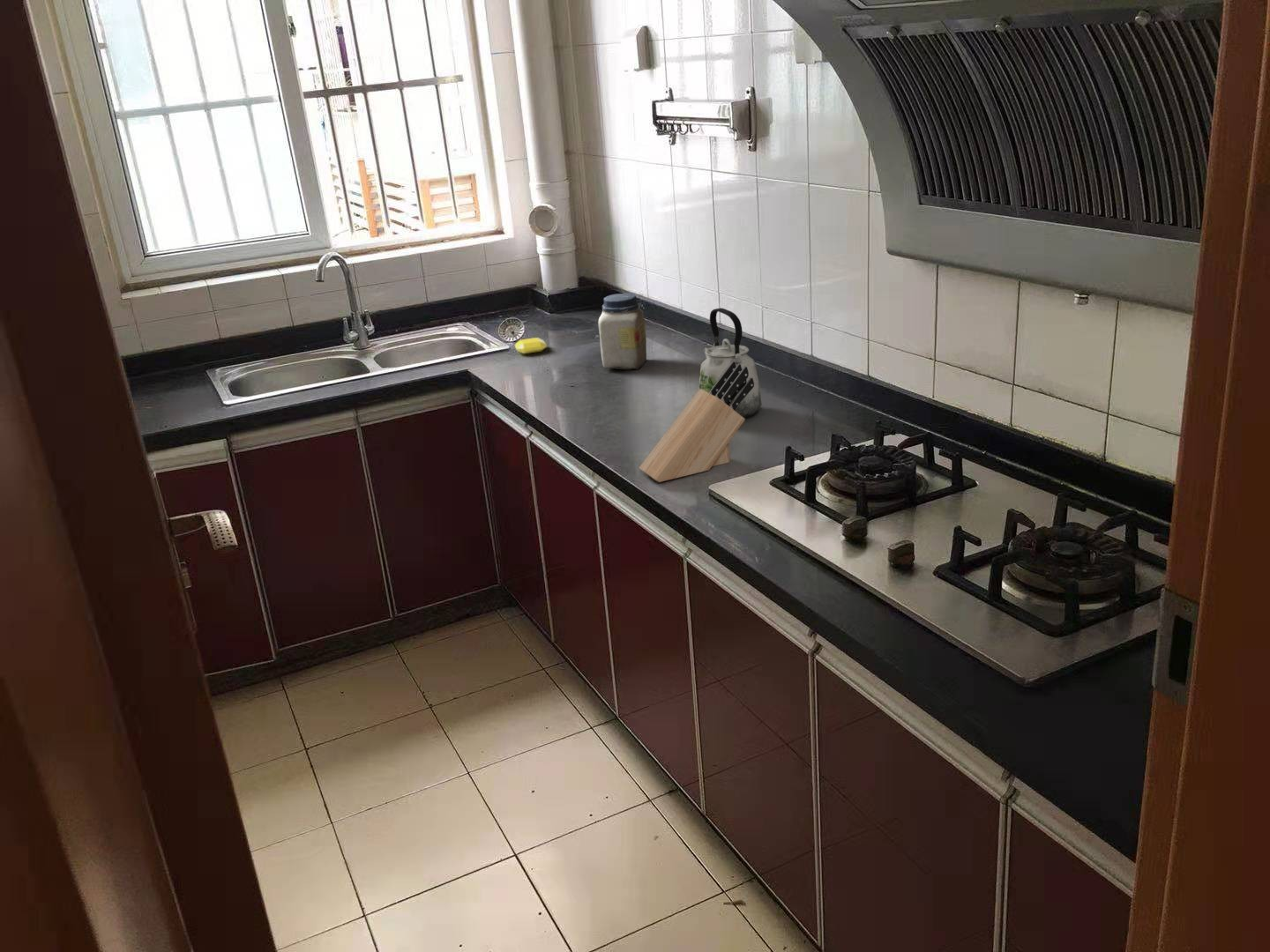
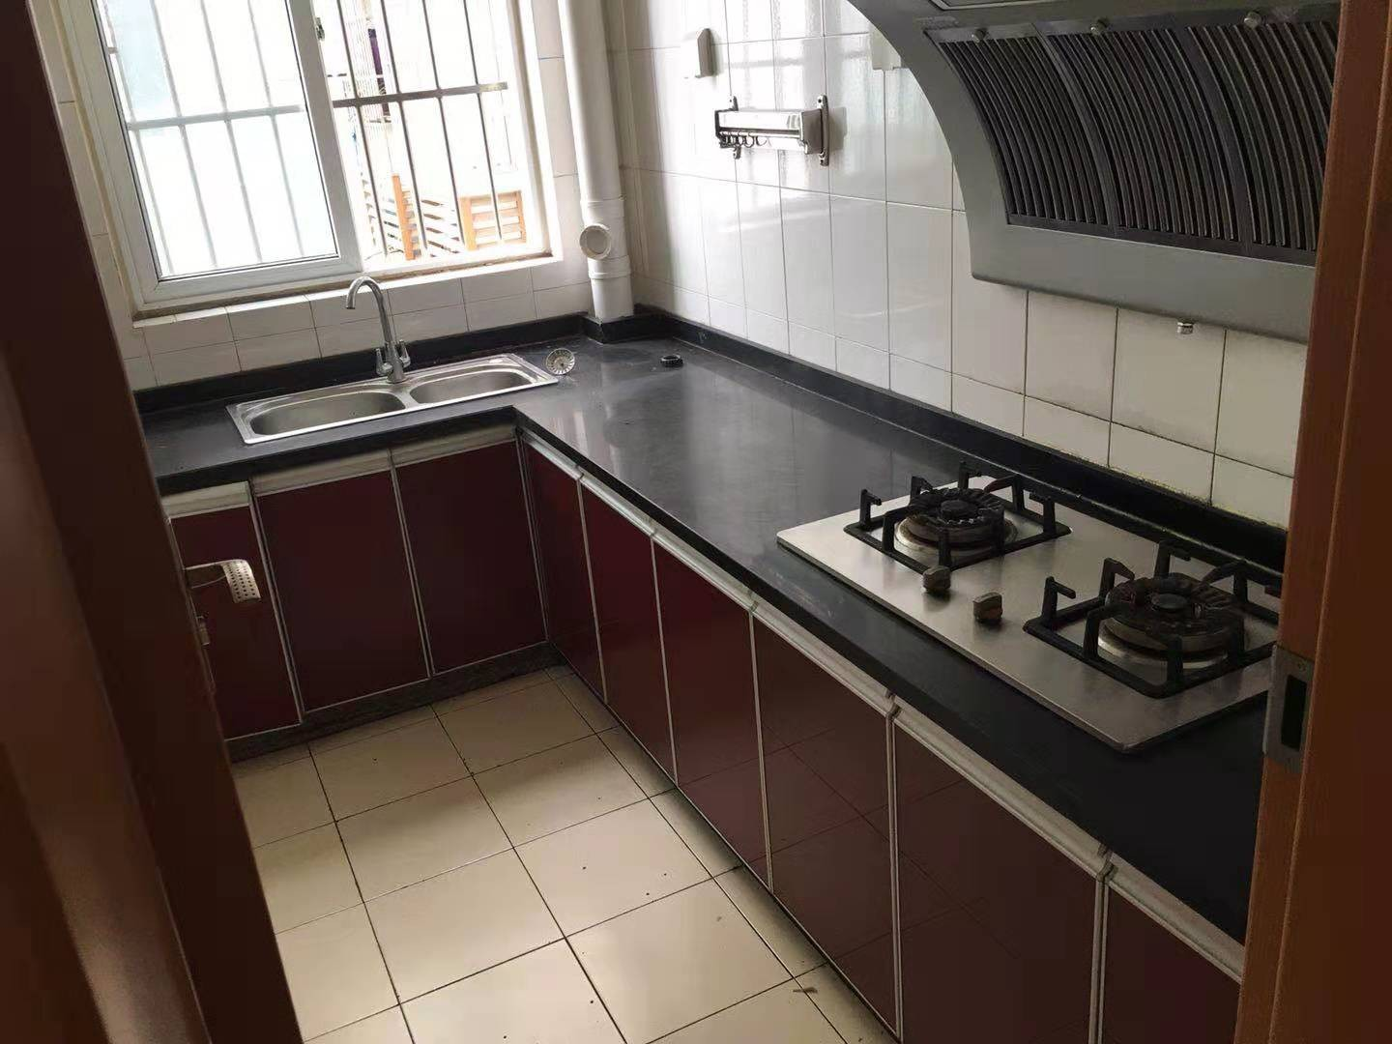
- jar [597,293,647,370]
- soap bar [514,337,548,354]
- knife block [639,361,754,483]
- kettle [699,308,762,419]
